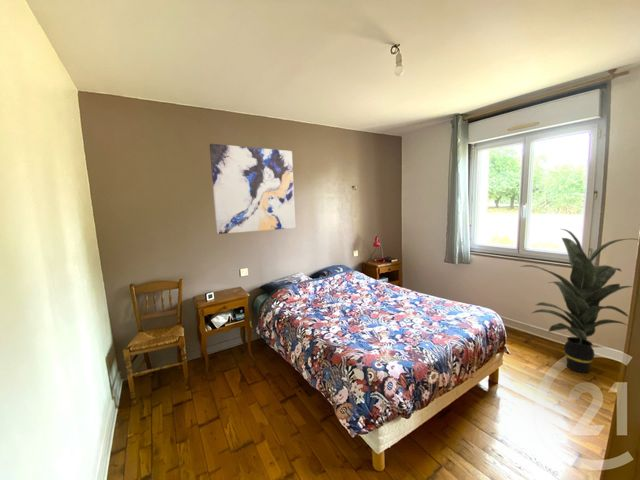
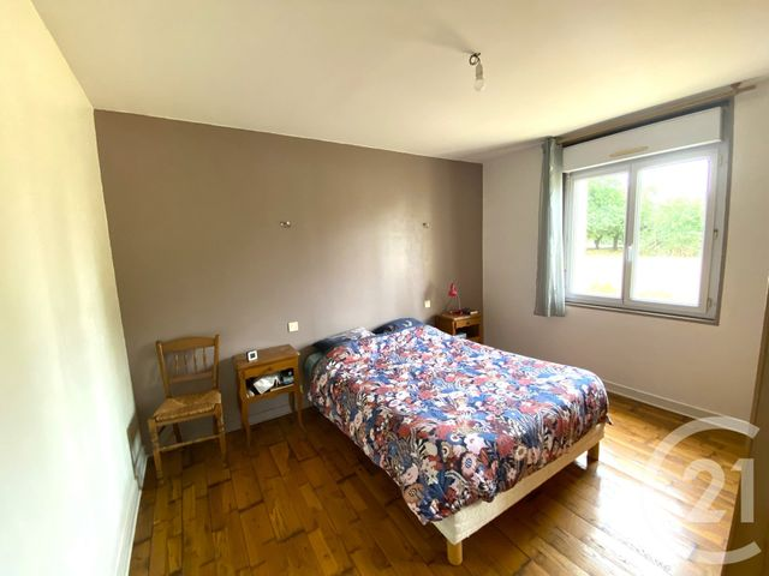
- indoor plant [519,228,639,374]
- wall art [209,143,297,235]
